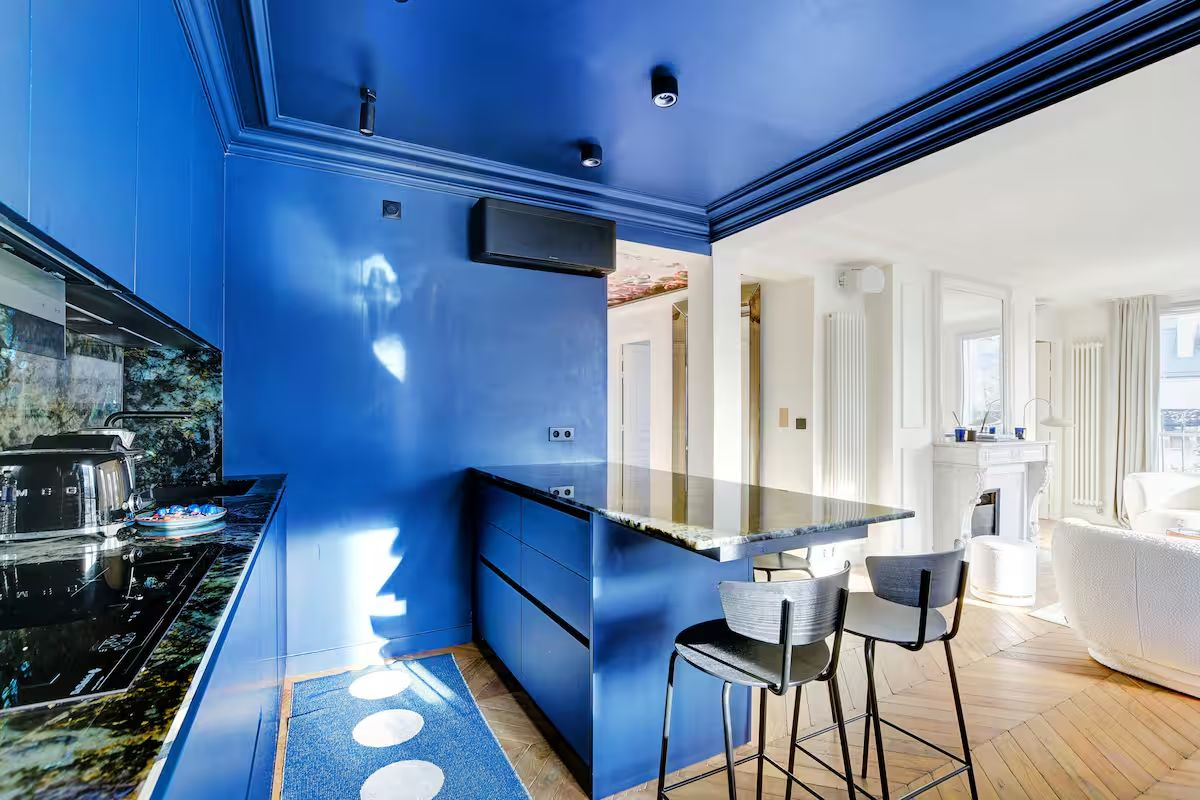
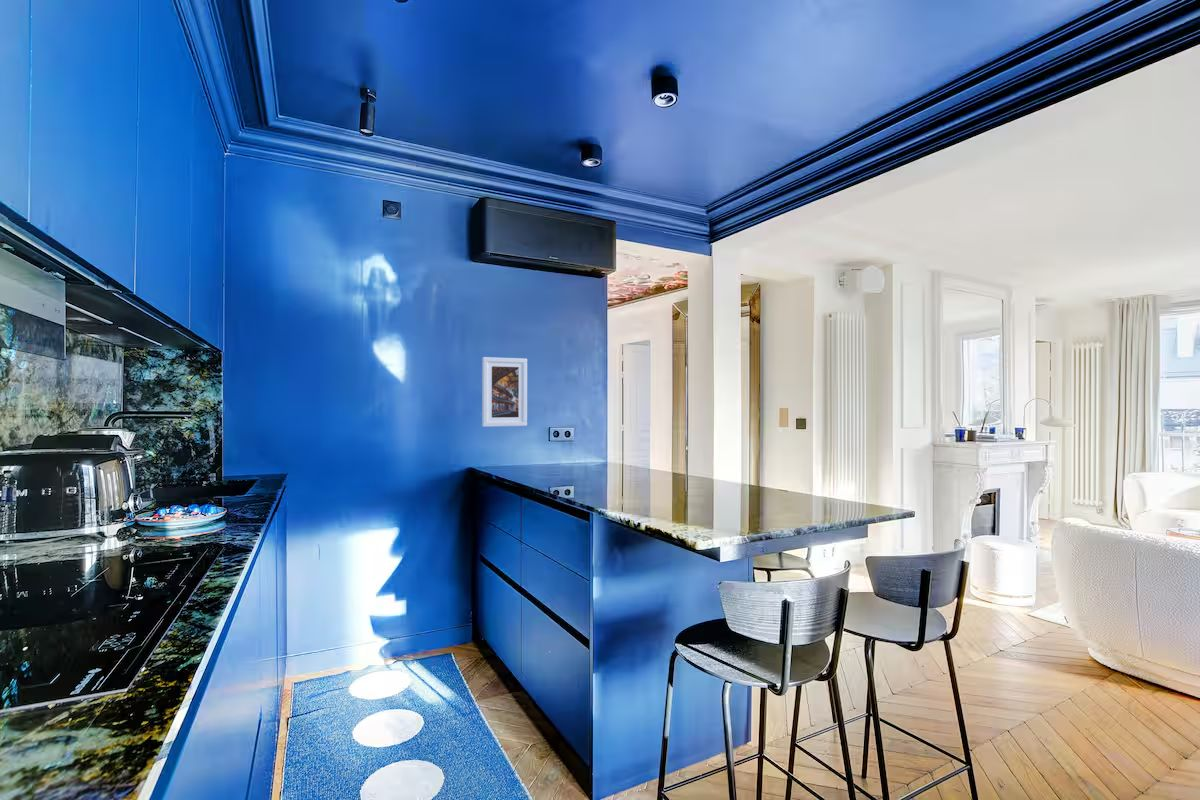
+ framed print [481,356,528,428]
